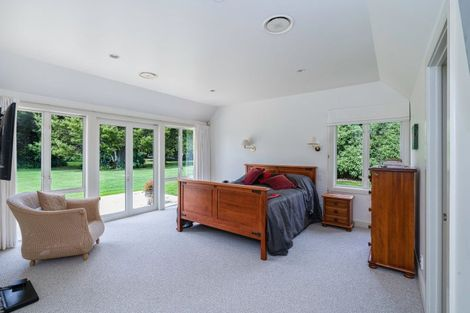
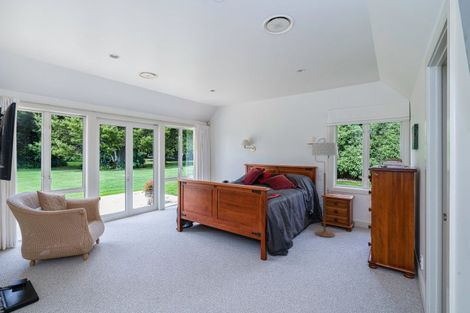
+ floor lamp [311,137,339,238]
